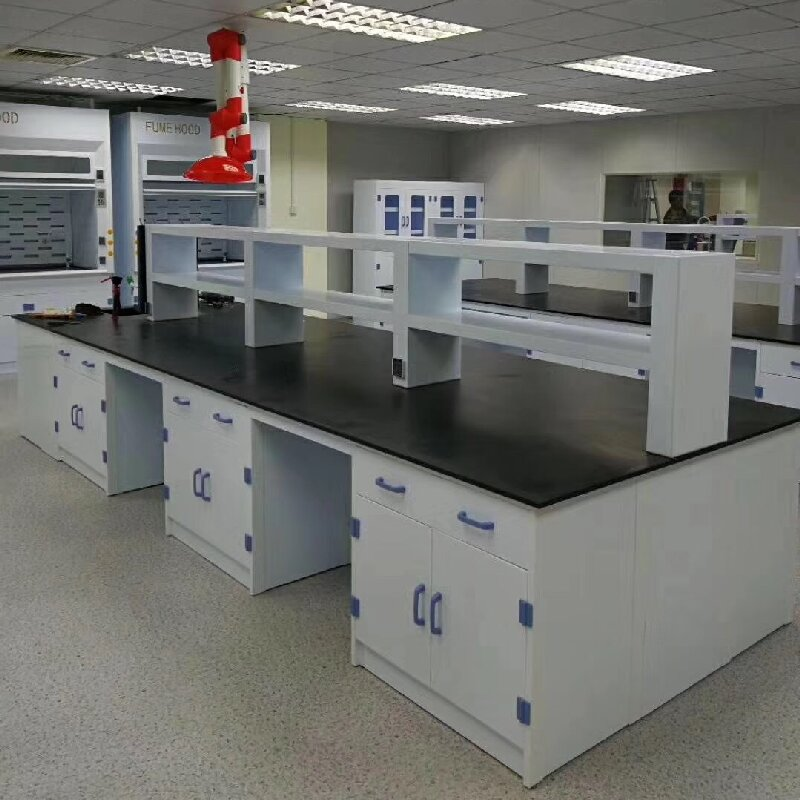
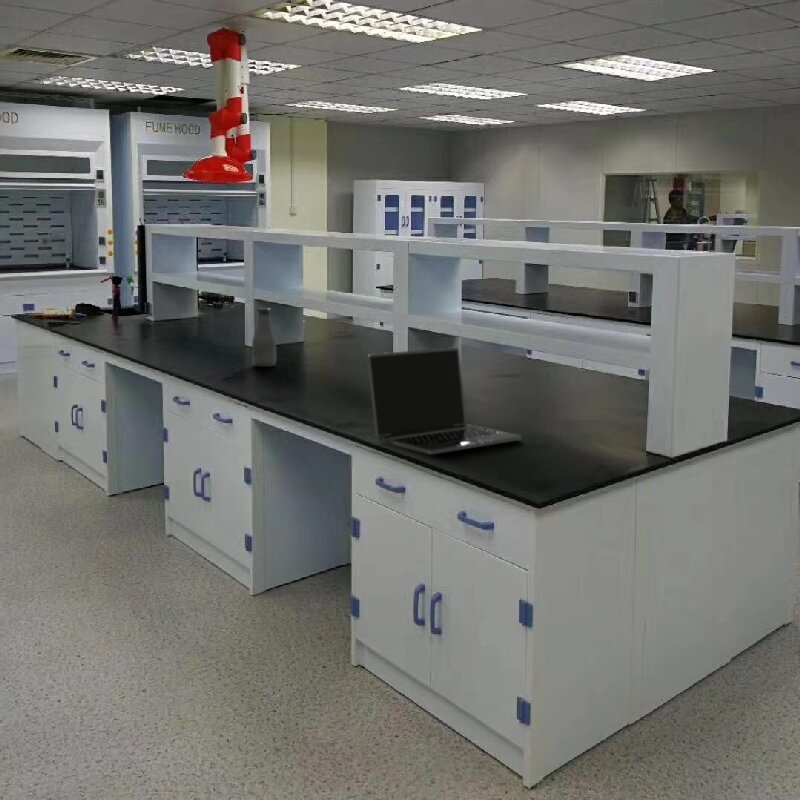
+ laptop [366,347,522,456]
+ bottle [251,307,277,368]
